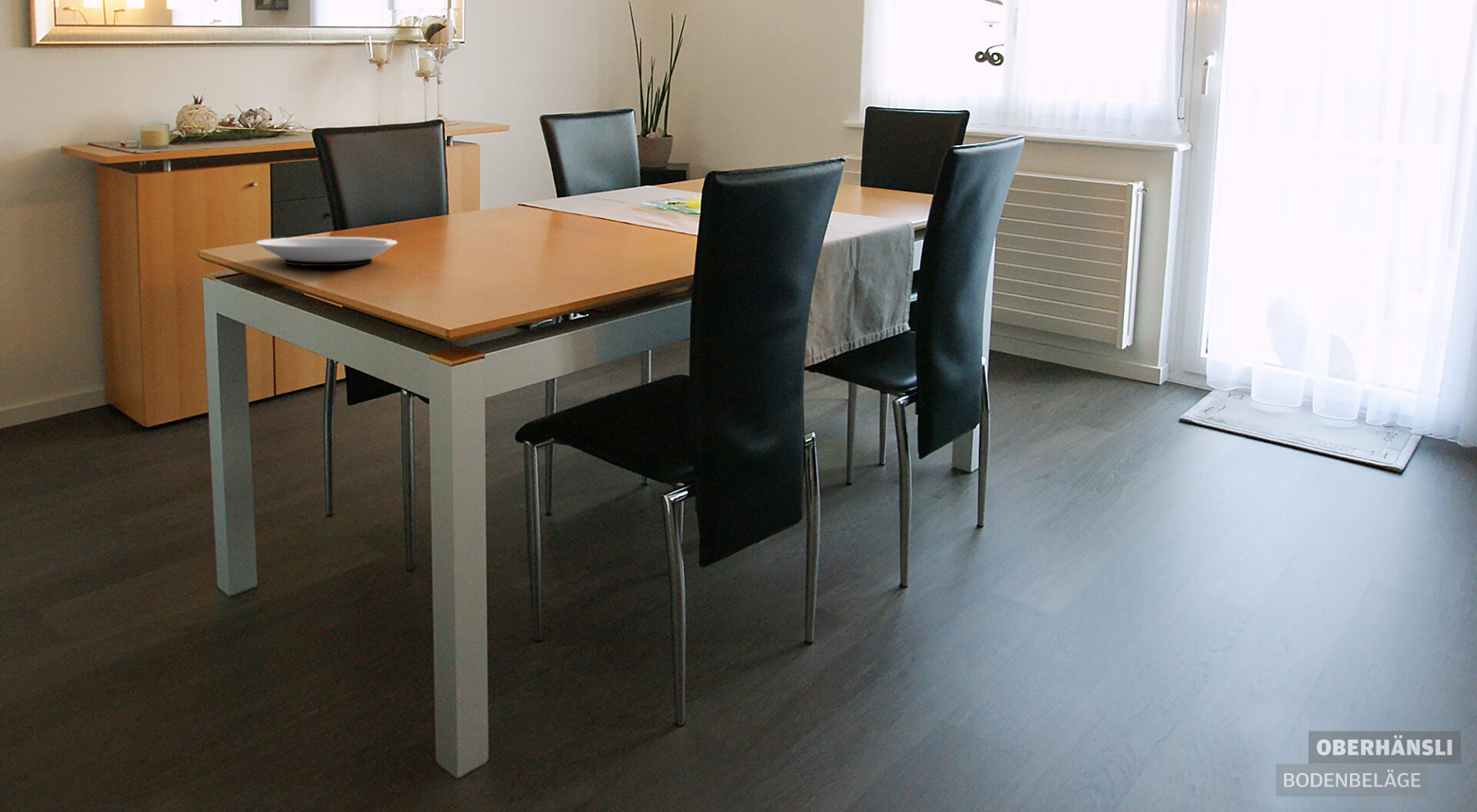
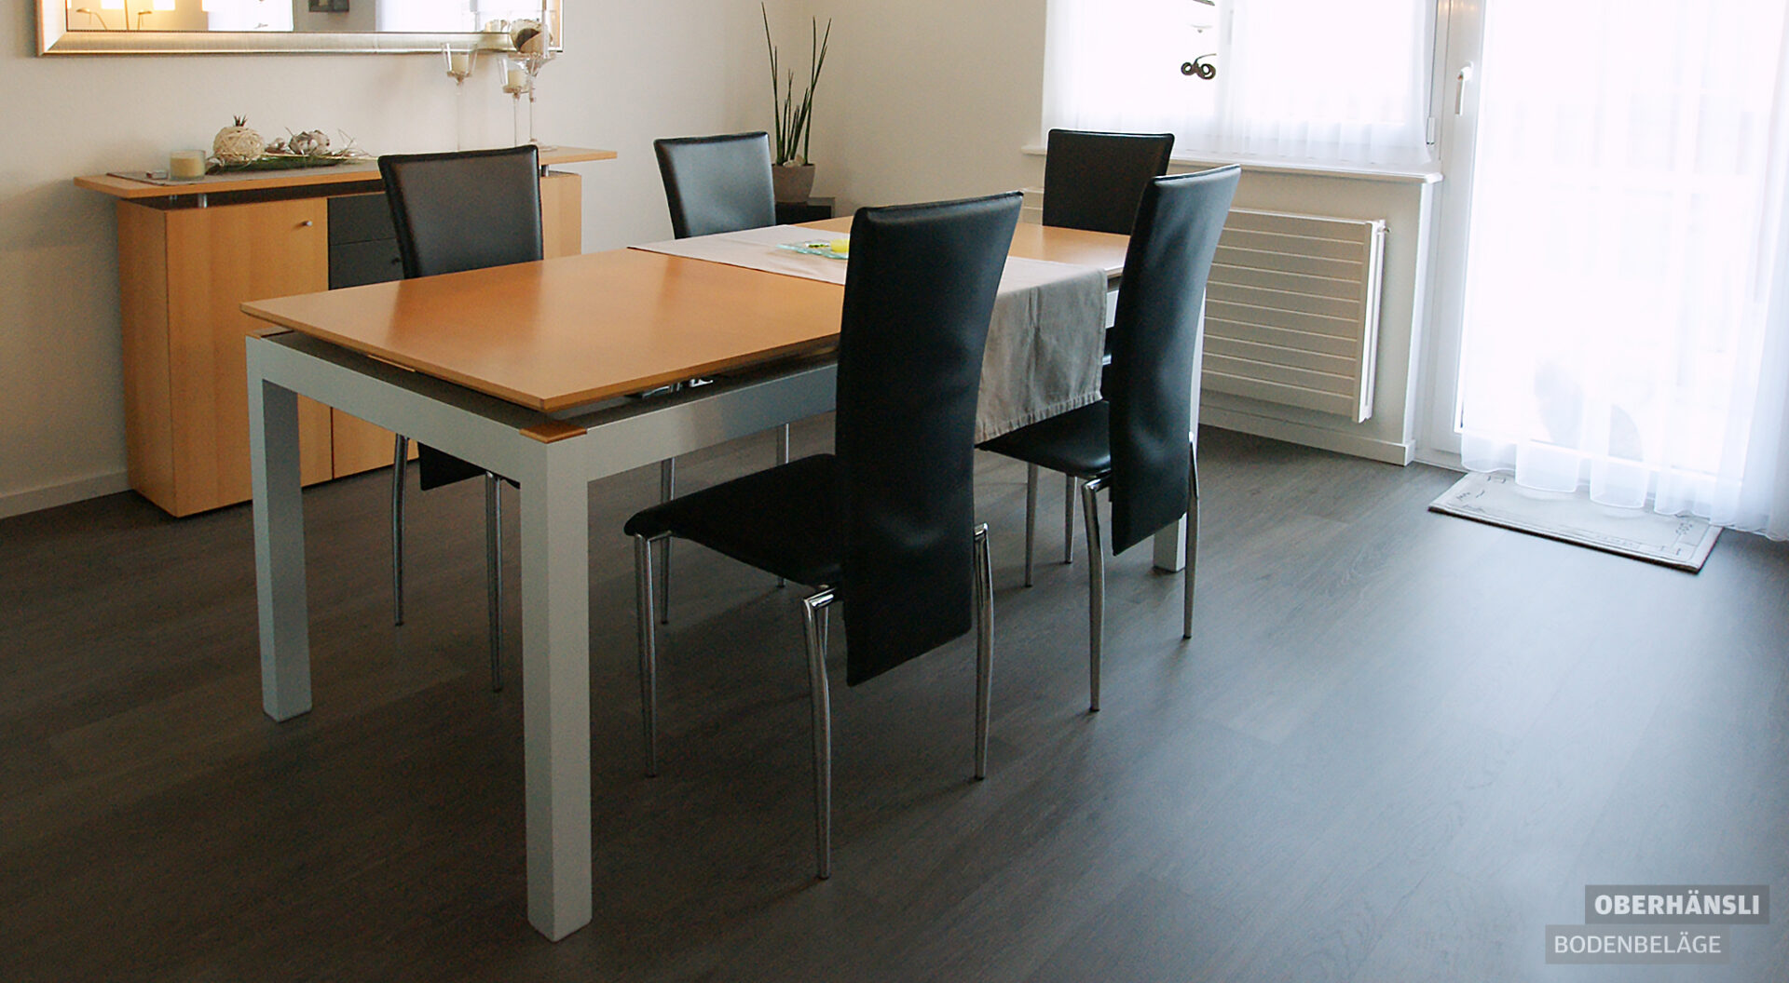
- plate [255,236,398,267]
